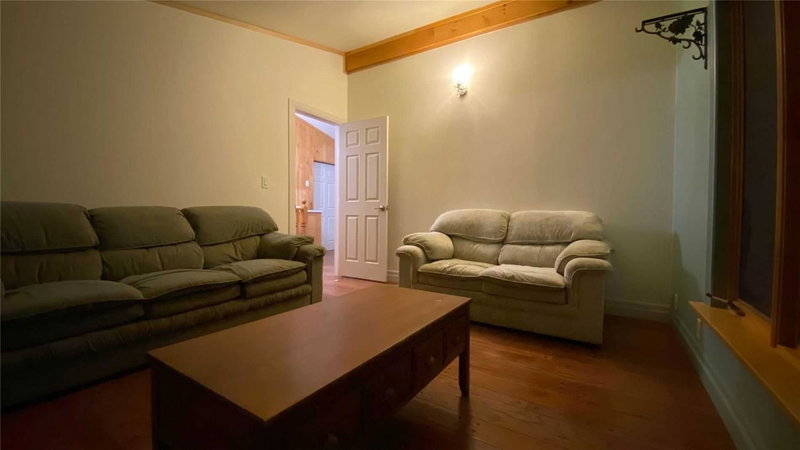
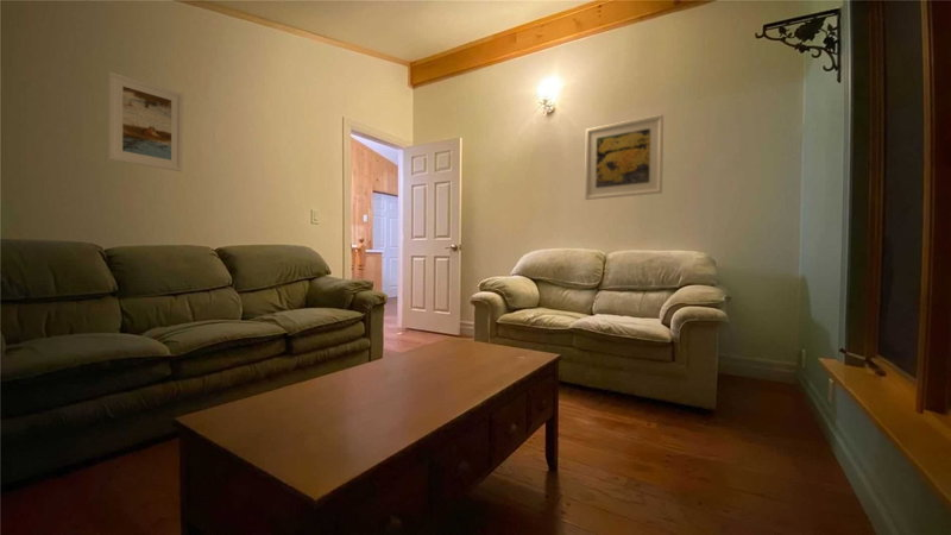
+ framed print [584,113,665,201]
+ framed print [107,70,184,172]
